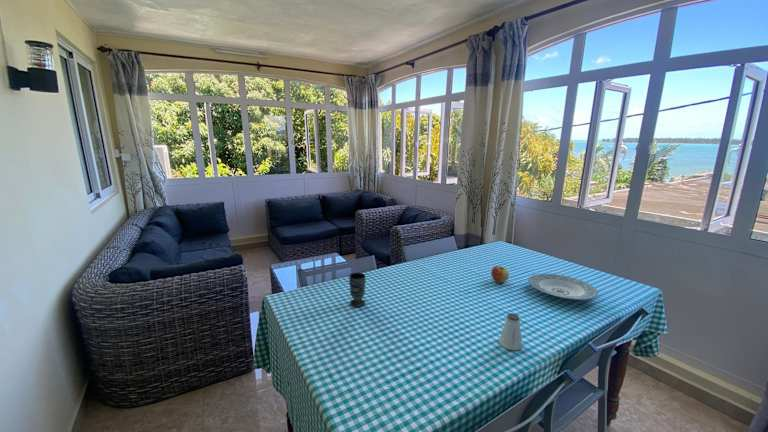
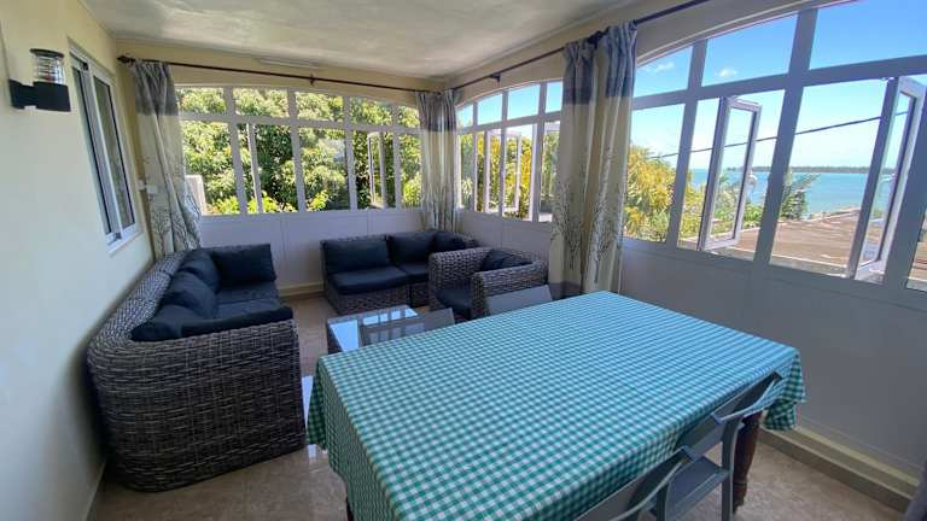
- cup [348,272,367,307]
- apple [490,264,510,284]
- plate [527,273,599,301]
- saltshaker [498,312,523,351]
